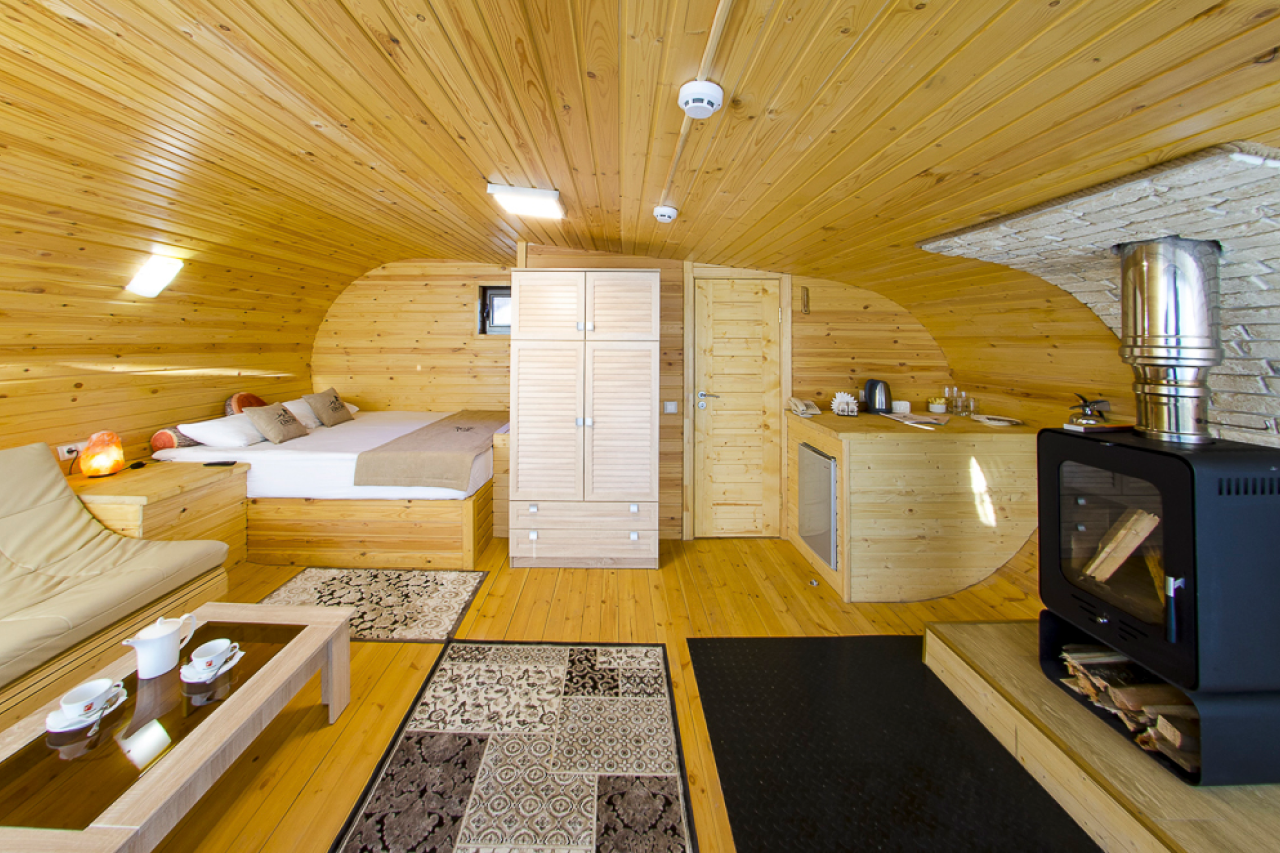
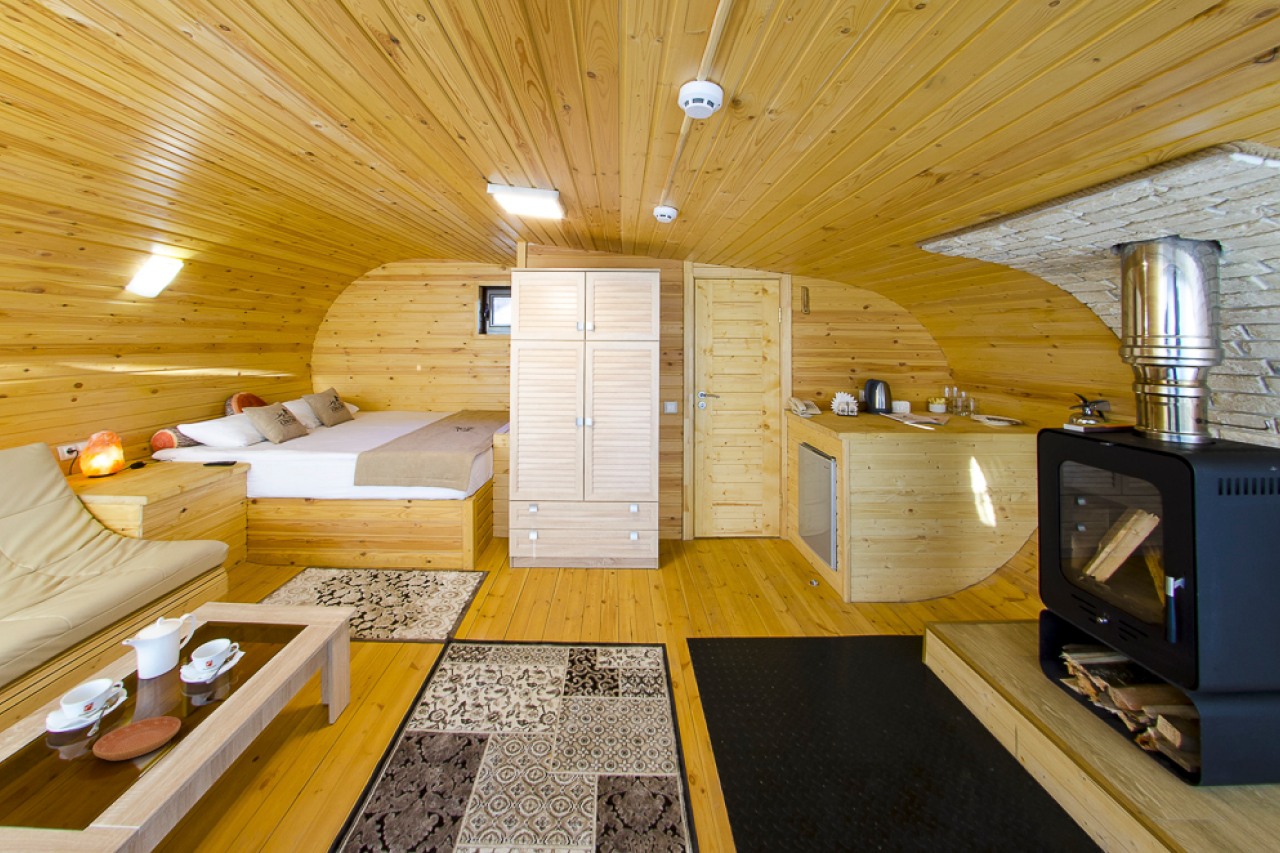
+ saucer [92,716,182,762]
